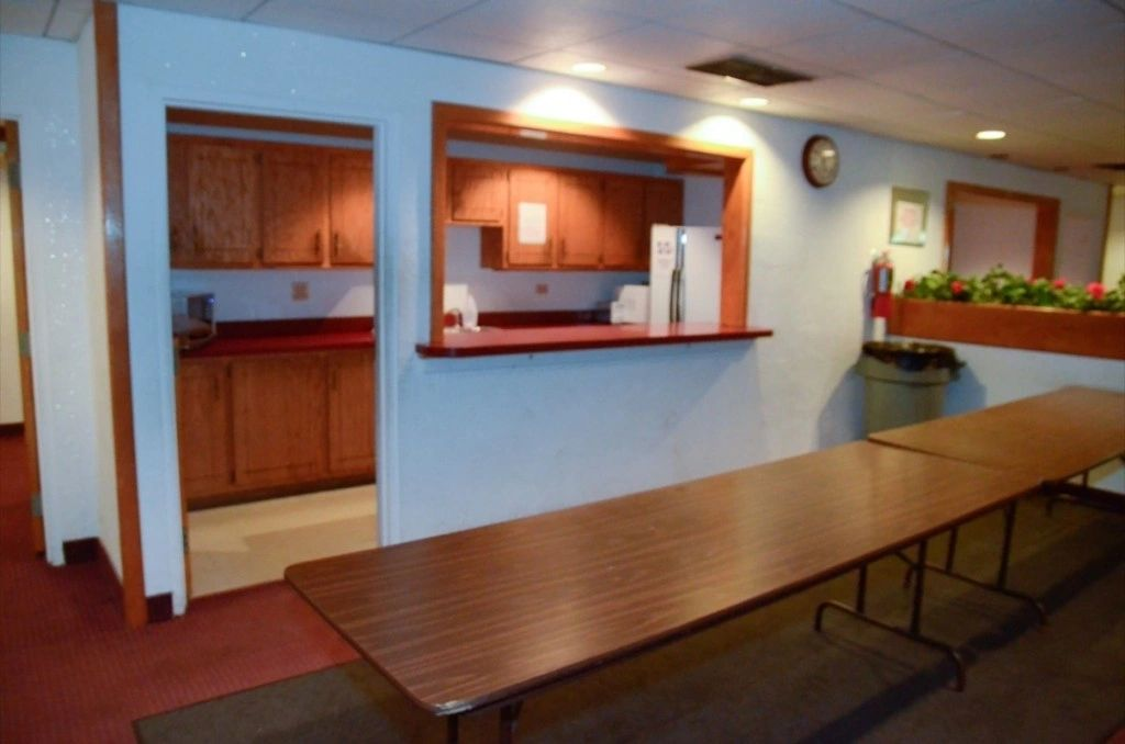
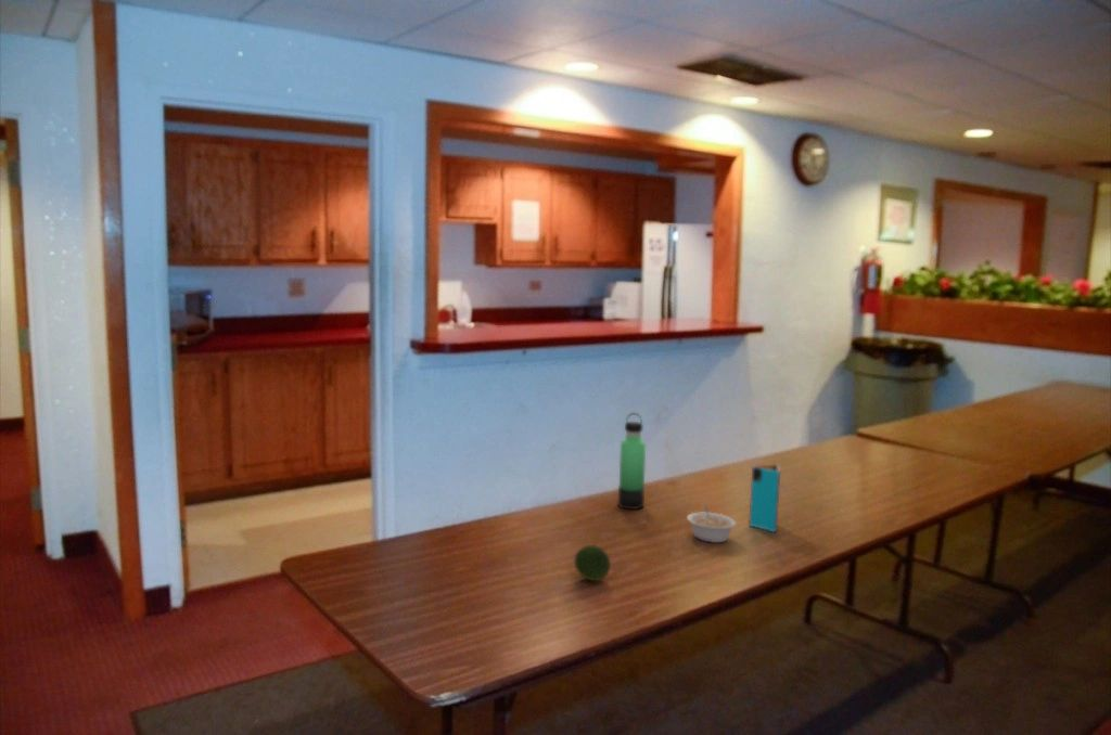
+ smartphone [749,463,781,533]
+ legume [686,504,738,543]
+ thermos bottle [617,412,647,511]
+ fruit [573,544,612,582]
